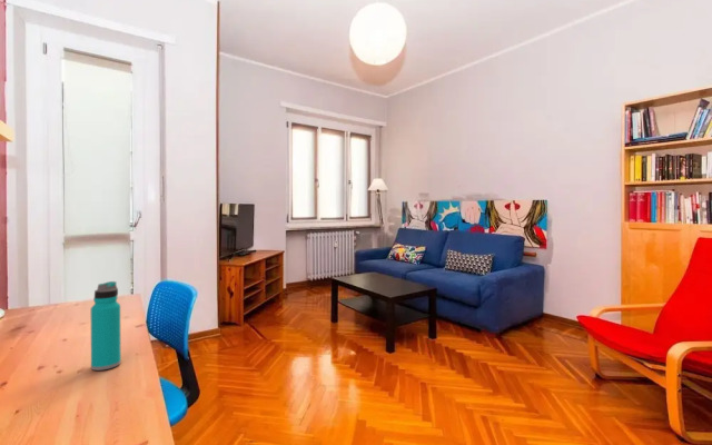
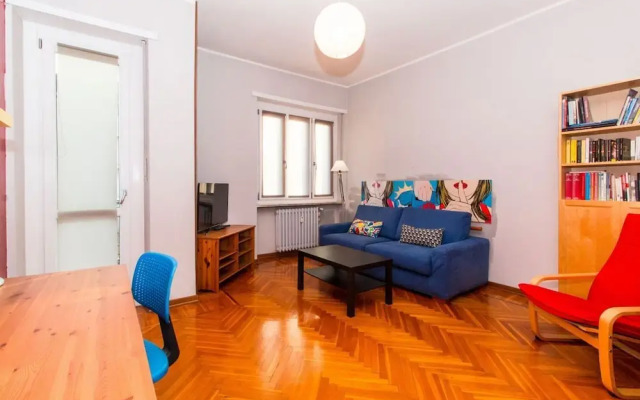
- water bottle [90,280,122,372]
